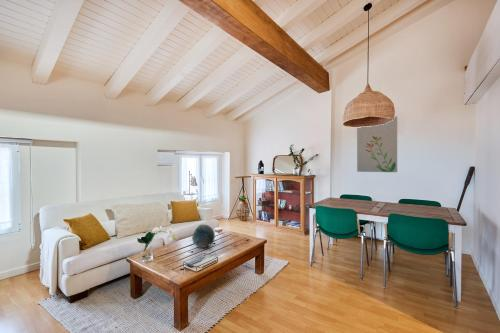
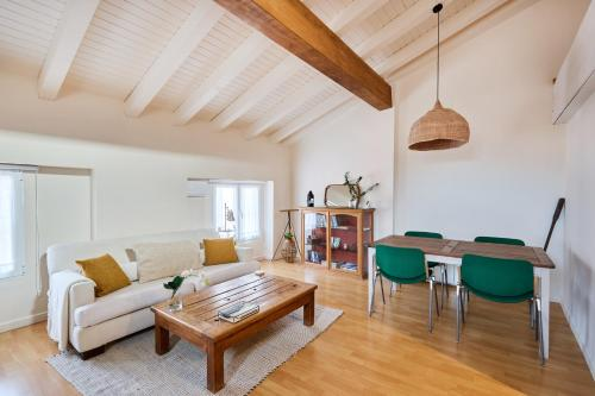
- wall art [356,115,398,173]
- decorative bowl [191,223,216,249]
